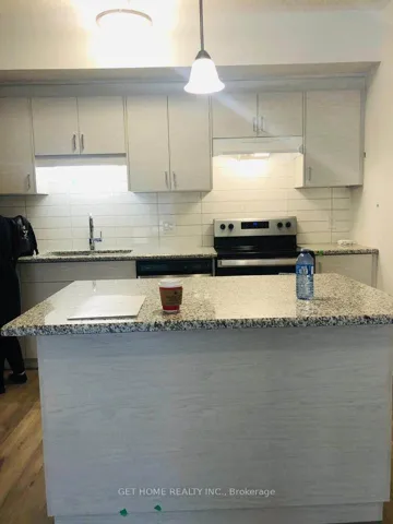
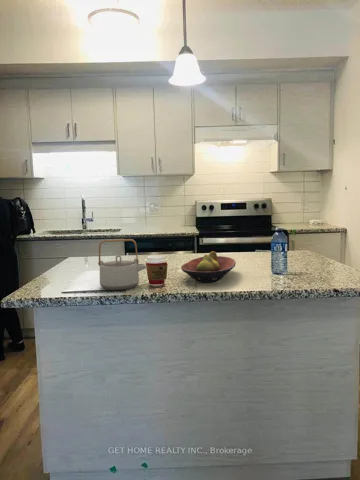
+ teapot [97,238,148,291]
+ fruit bowl [180,250,237,284]
